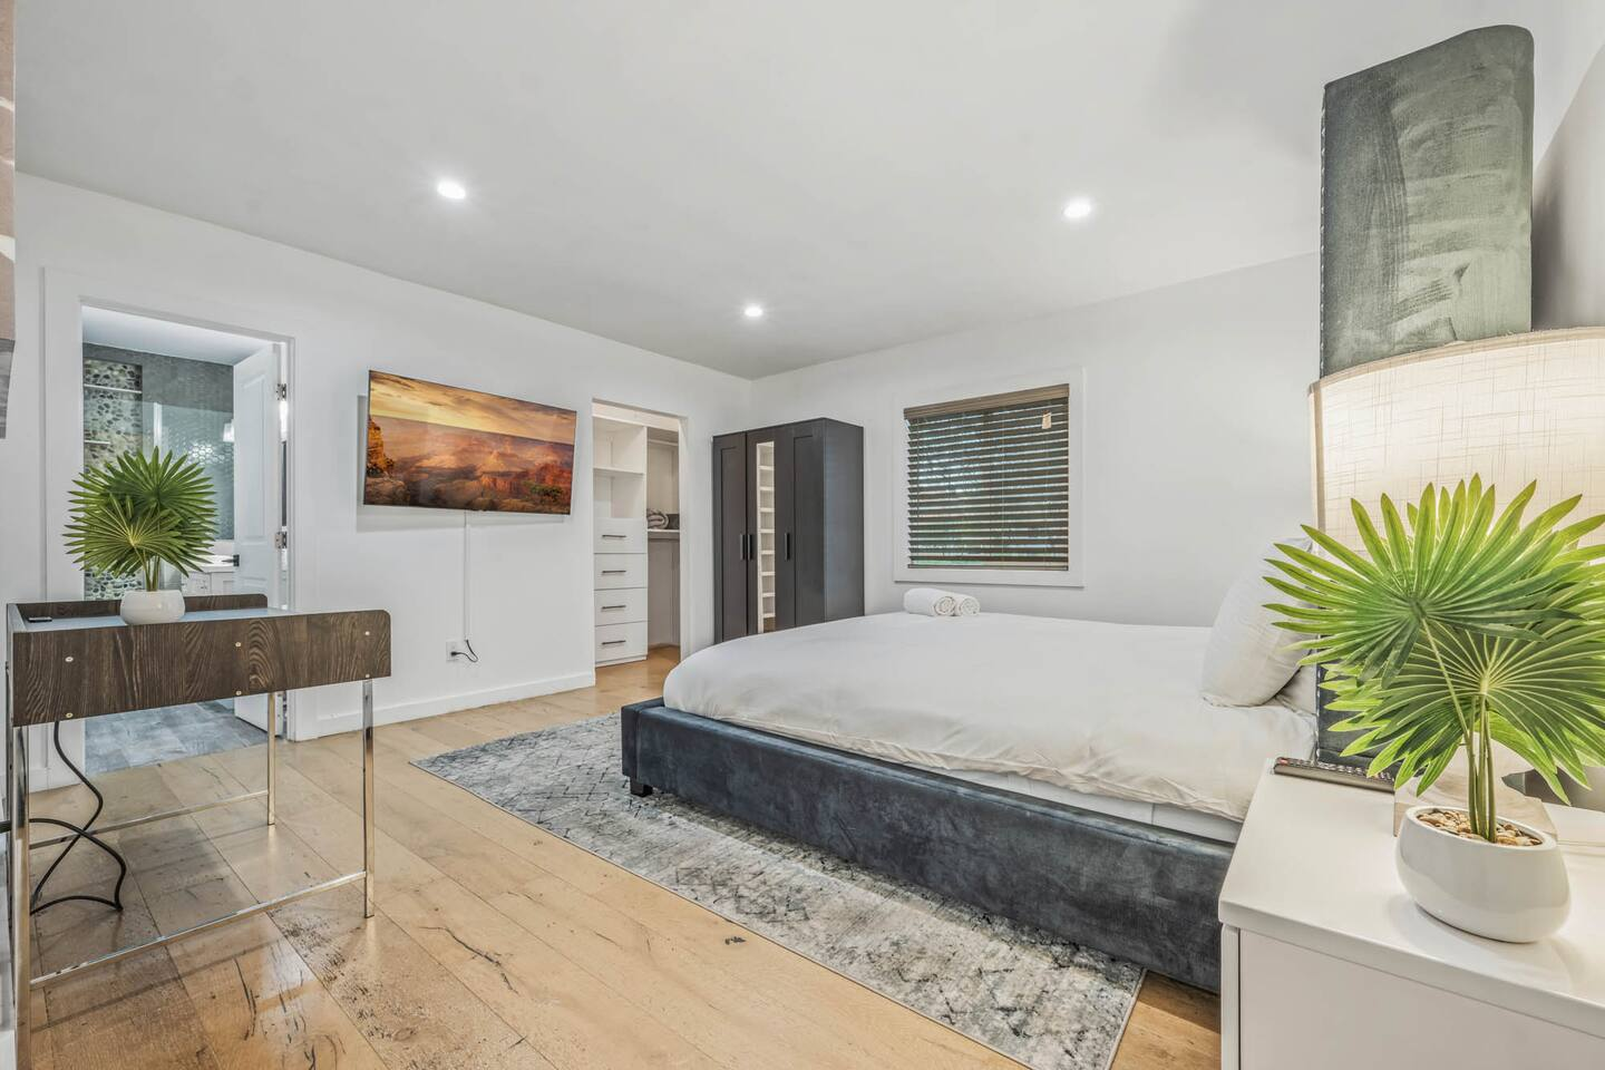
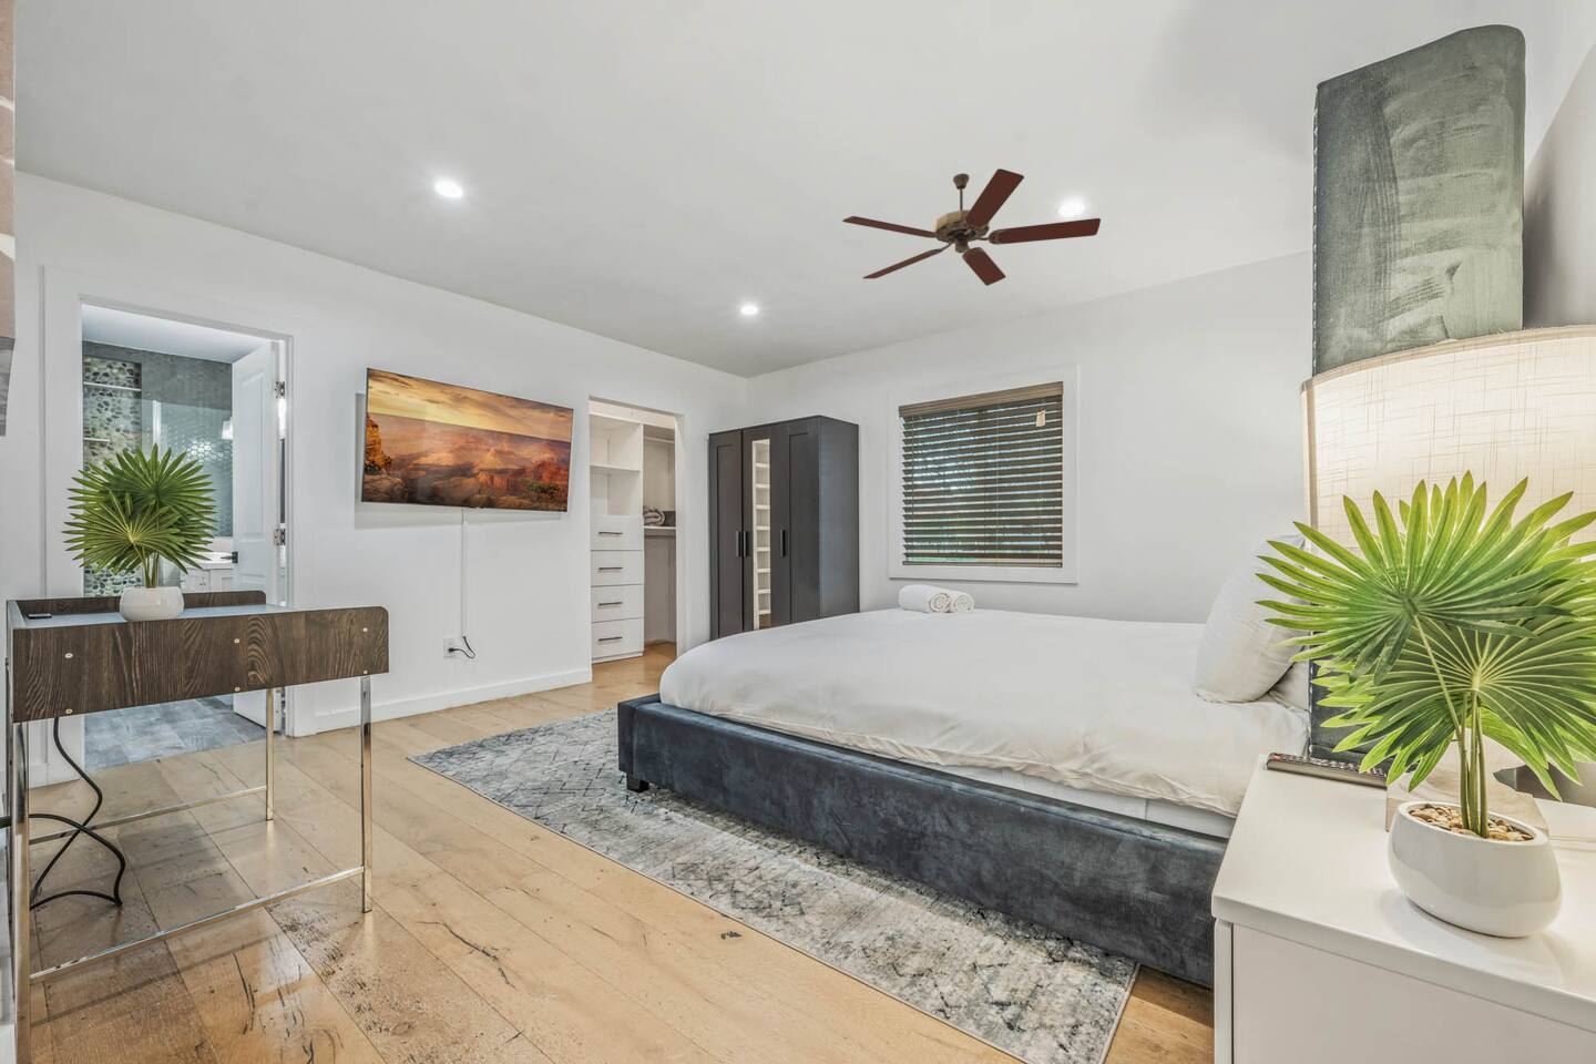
+ ceiling fan [841,167,1102,287]
